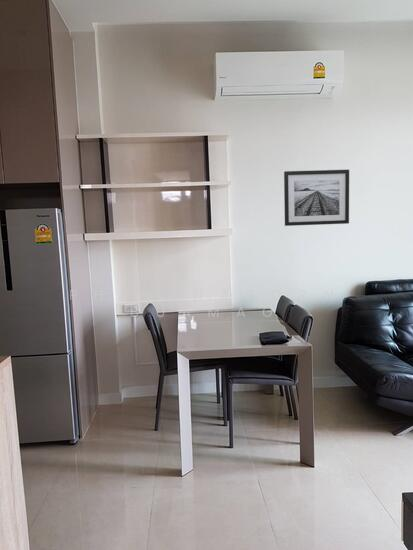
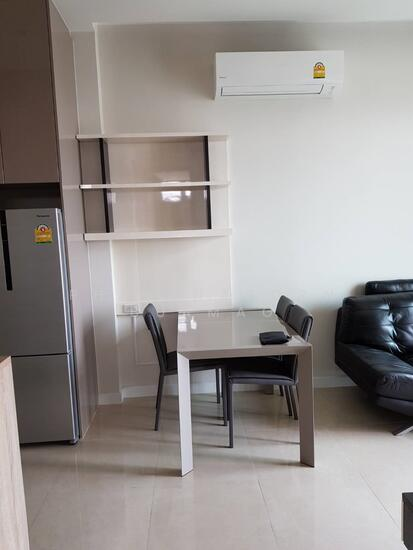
- wall art [283,169,350,227]
